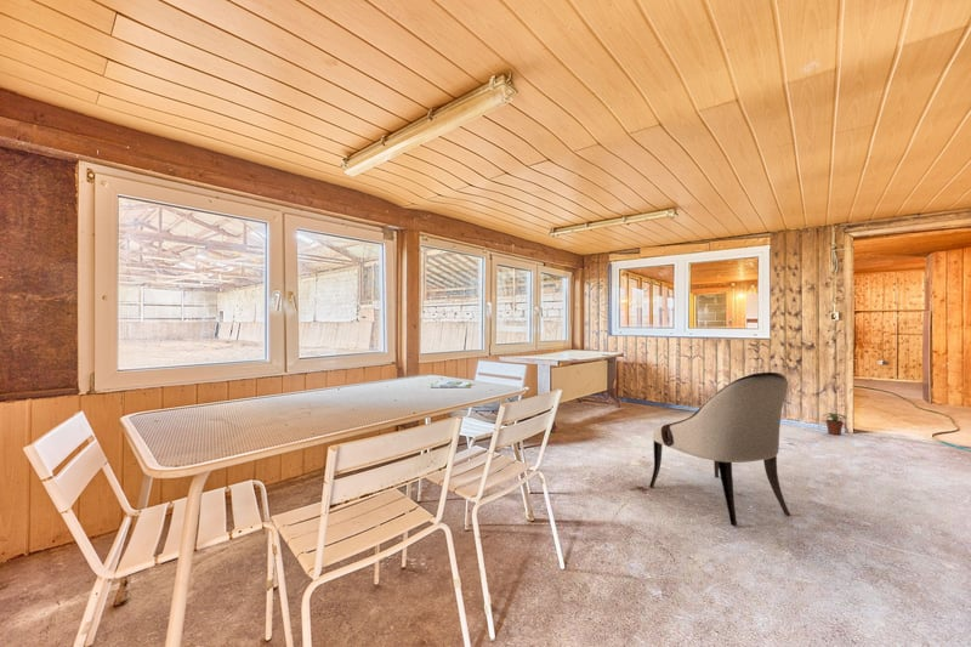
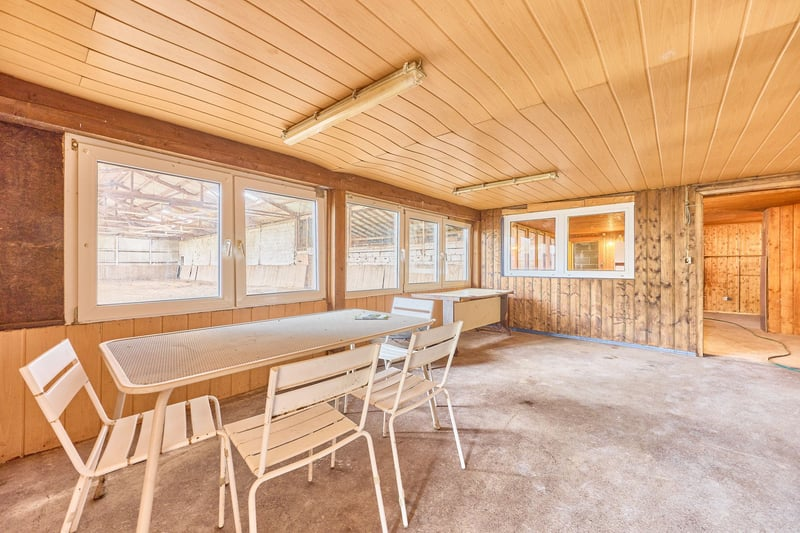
- potted plant [822,412,848,436]
- armchair [648,371,791,527]
